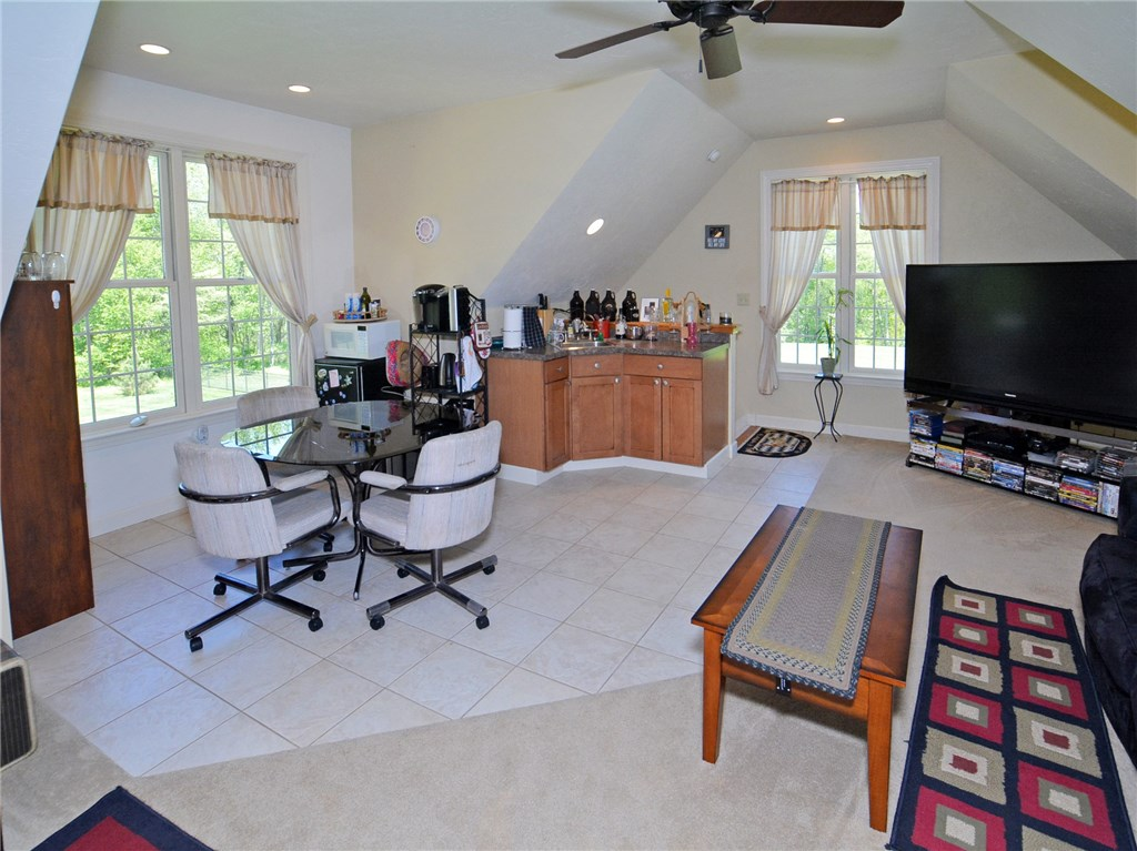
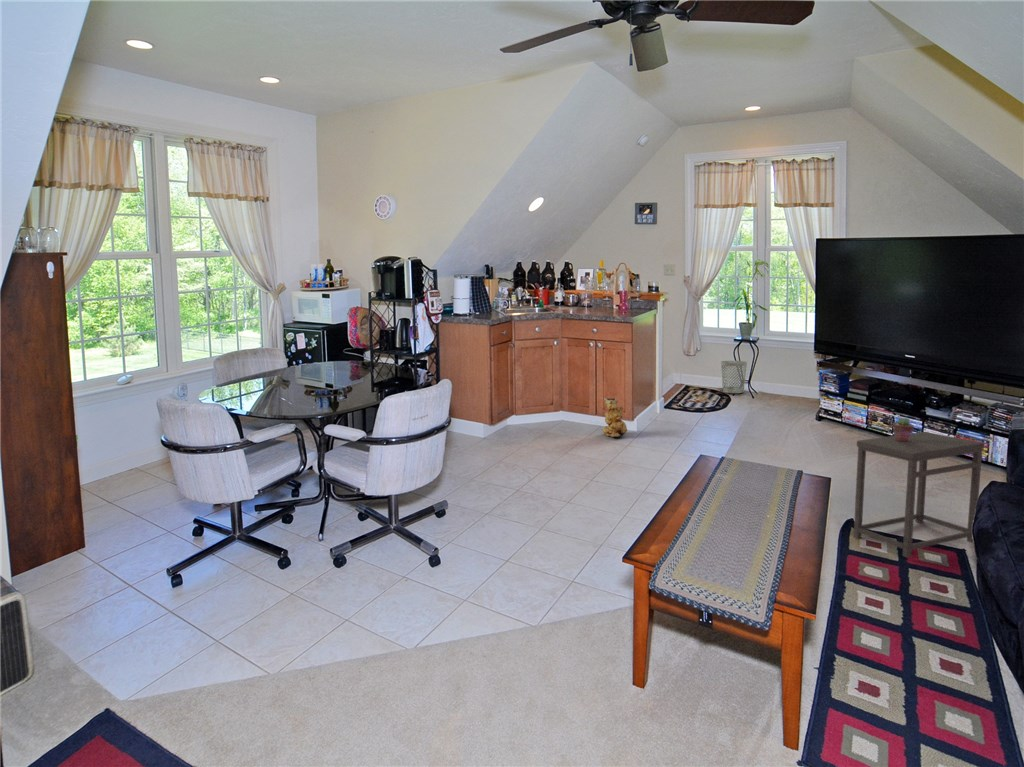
+ potted succulent [892,416,915,442]
+ vase [602,397,628,438]
+ side table [853,431,985,559]
+ wastebasket [720,360,748,394]
